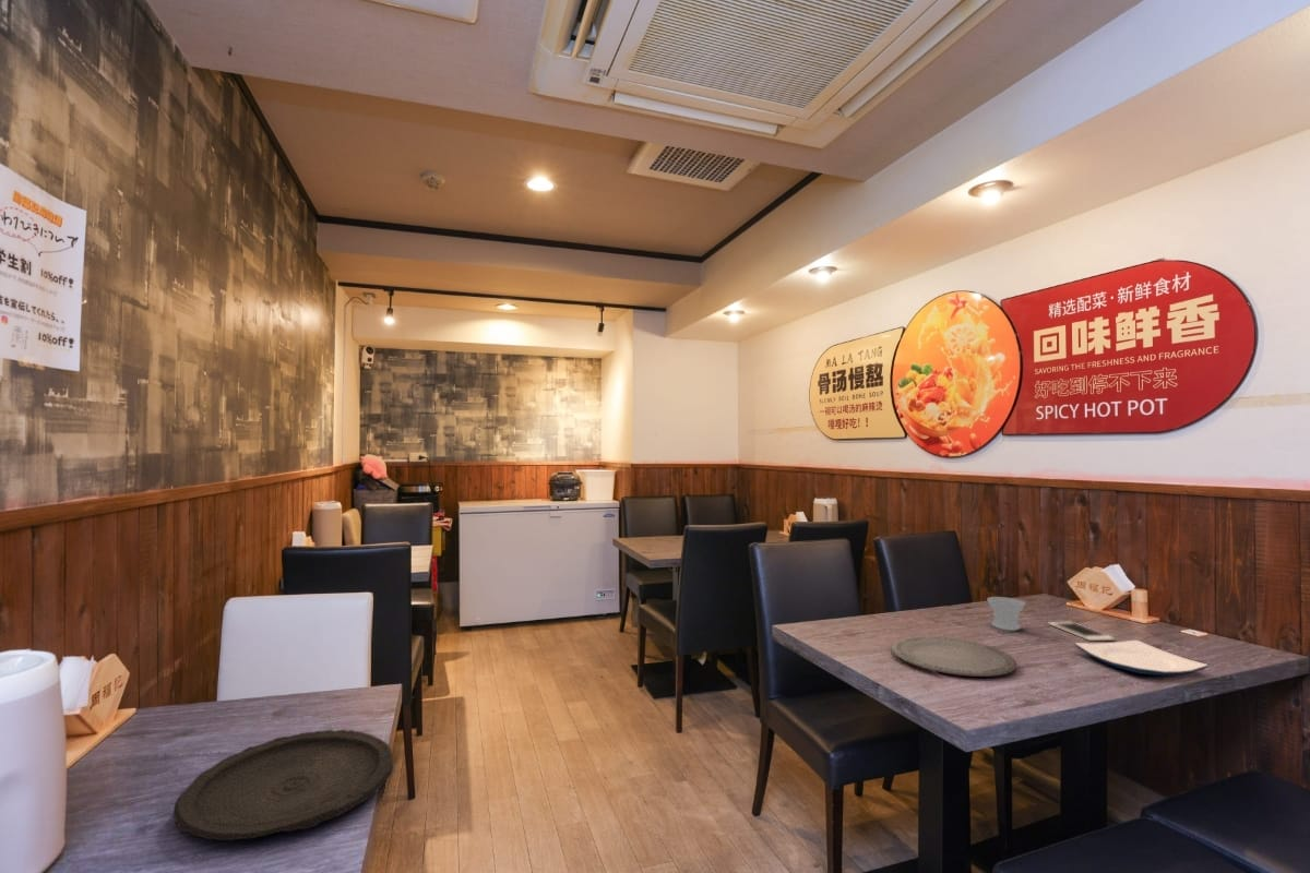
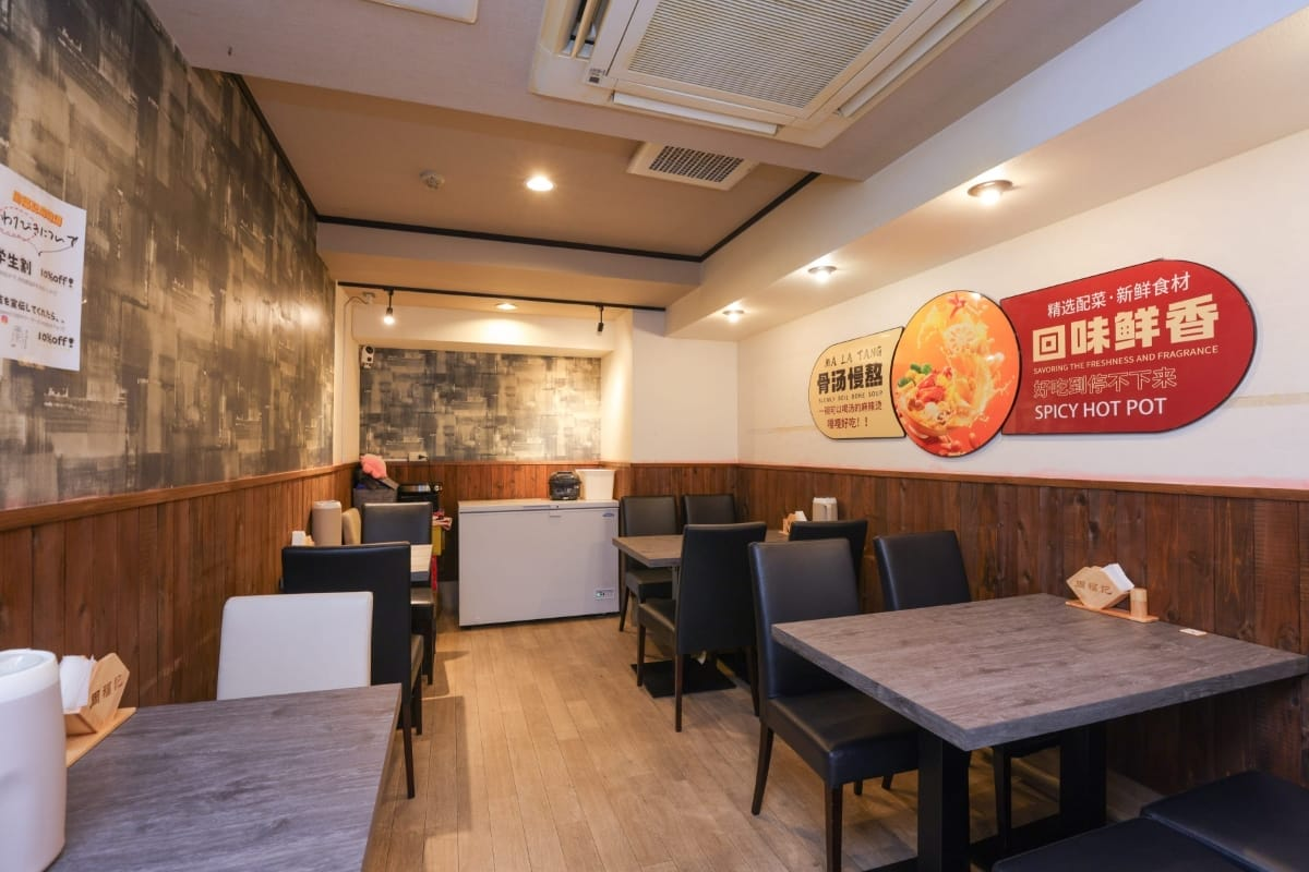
- plate [891,635,1017,678]
- cell phone [1048,621,1116,642]
- plate [172,729,394,841]
- plate [1074,639,1208,677]
- cup [986,596,1026,632]
